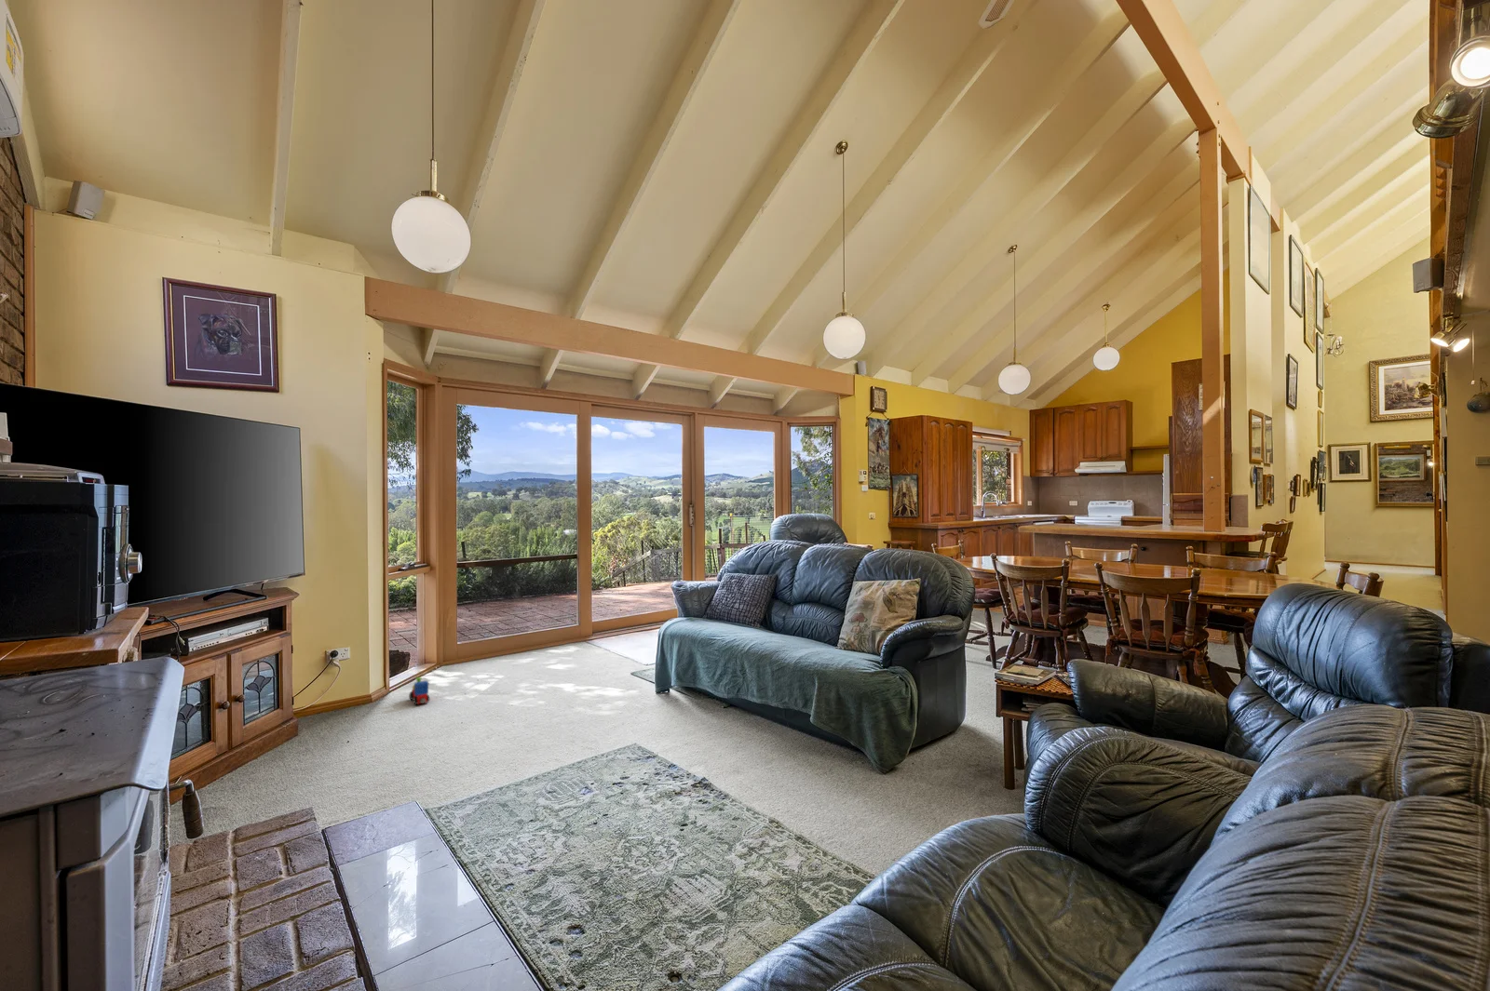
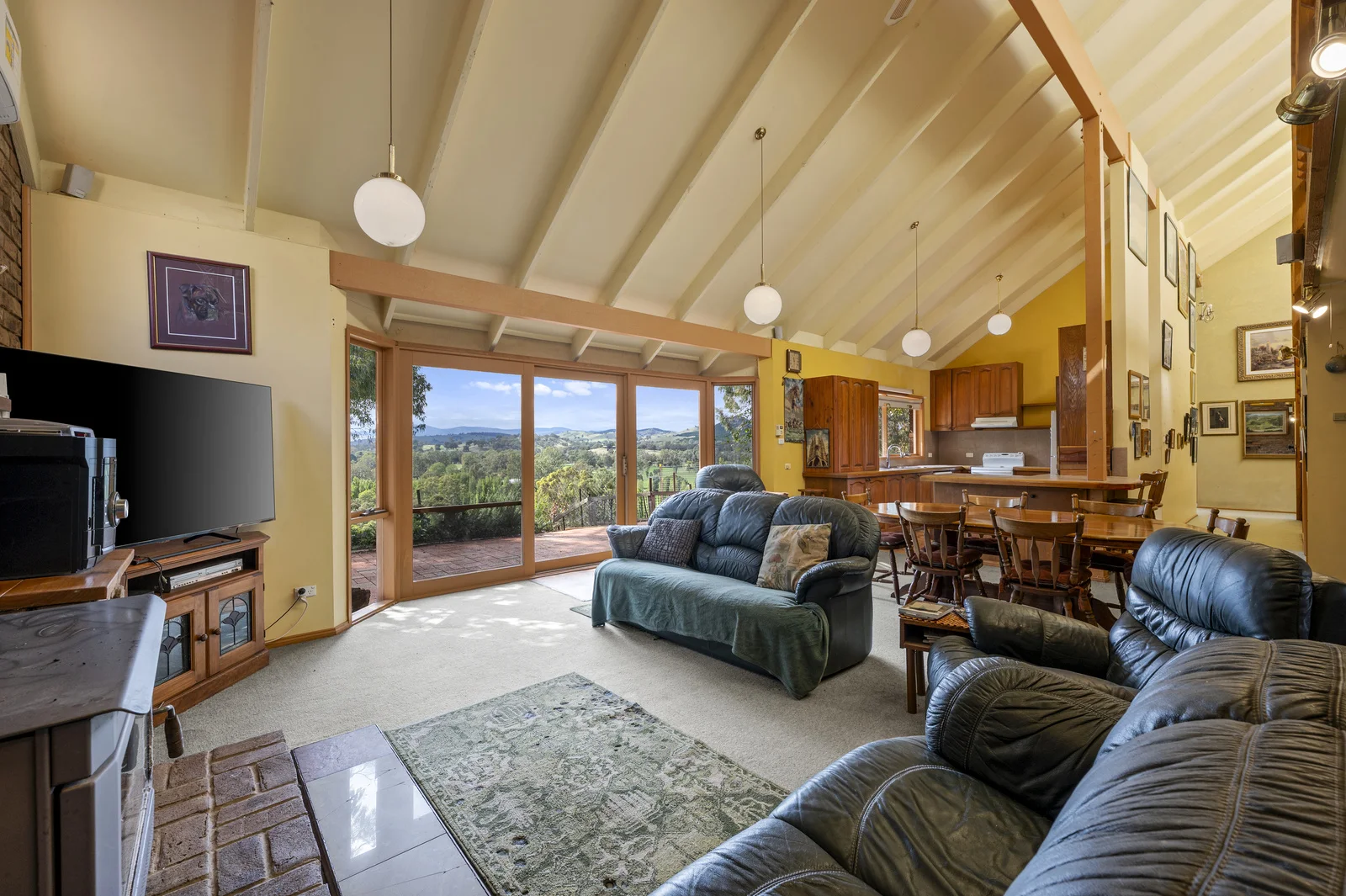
- toy train [407,677,431,707]
